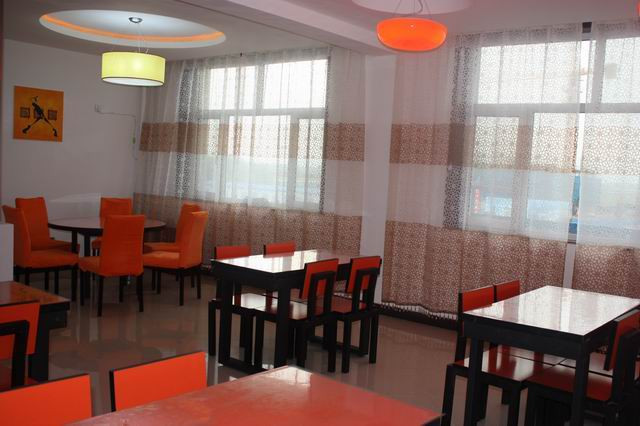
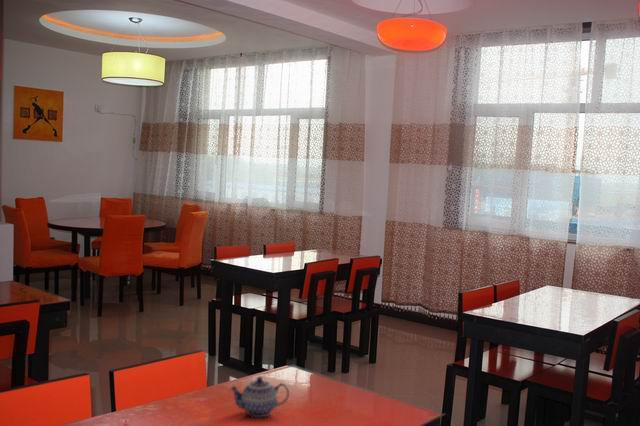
+ teapot [228,376,290,418]
